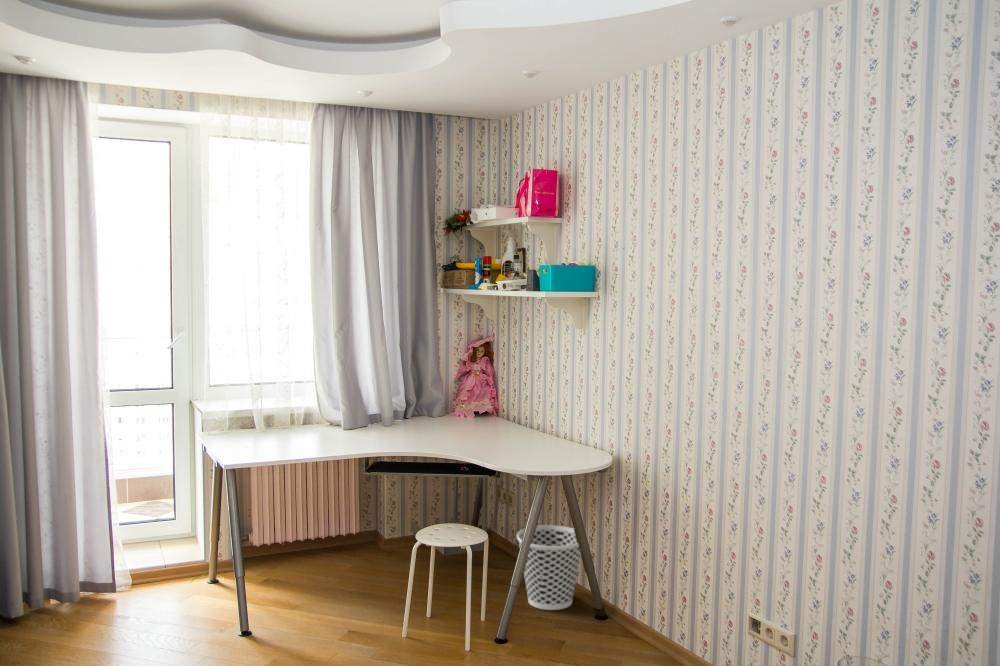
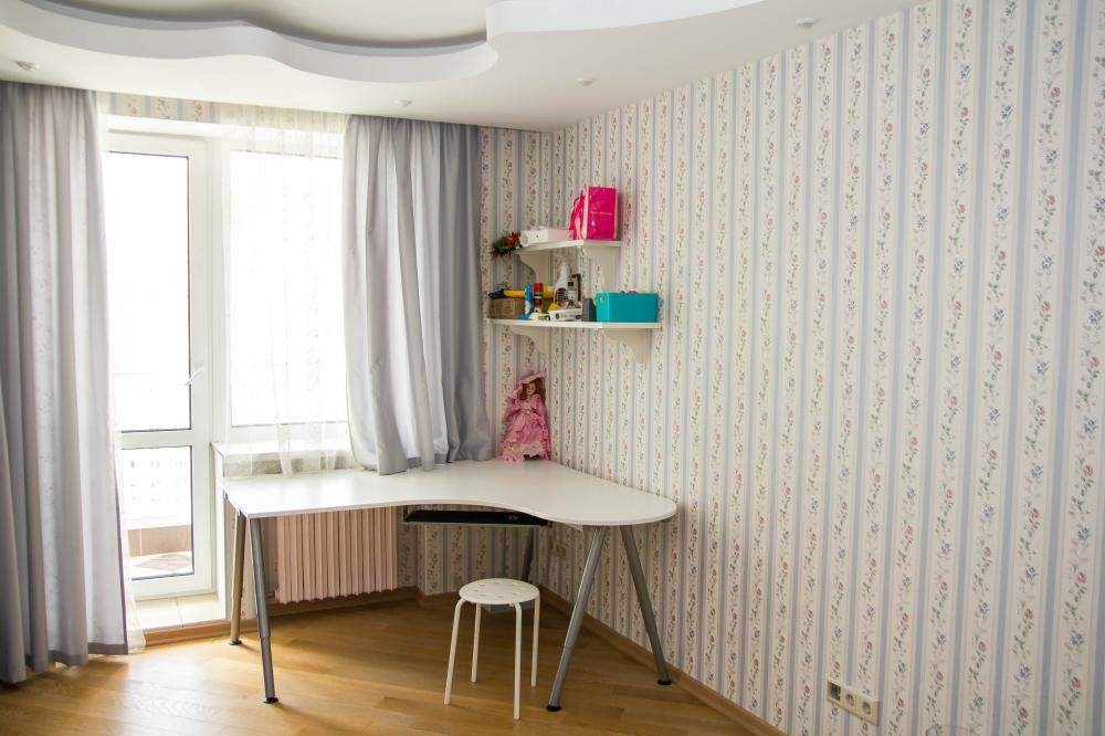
- wastebasket [516,524,582,611]
